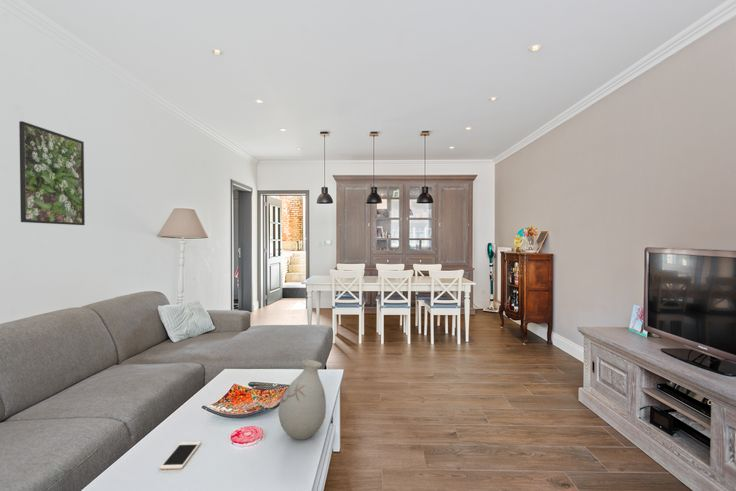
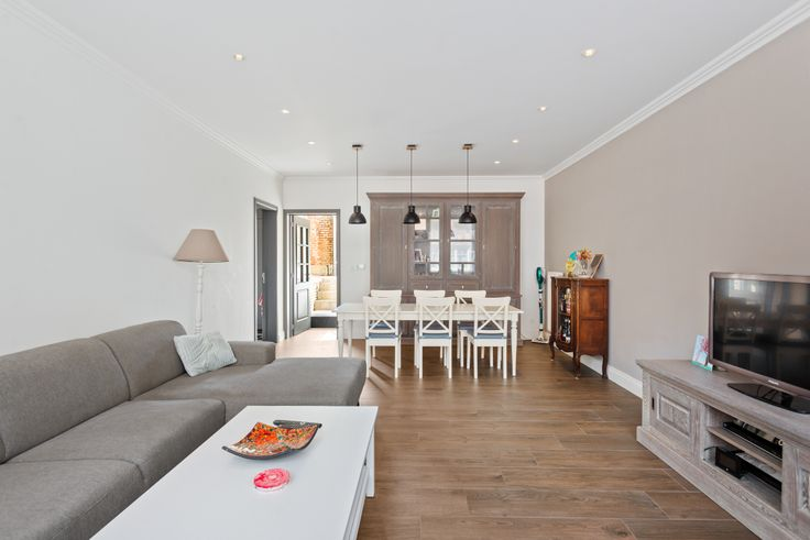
- vase [277,359,327,440]
- cell phone [159,441,202,470]
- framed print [18,120,86,226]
